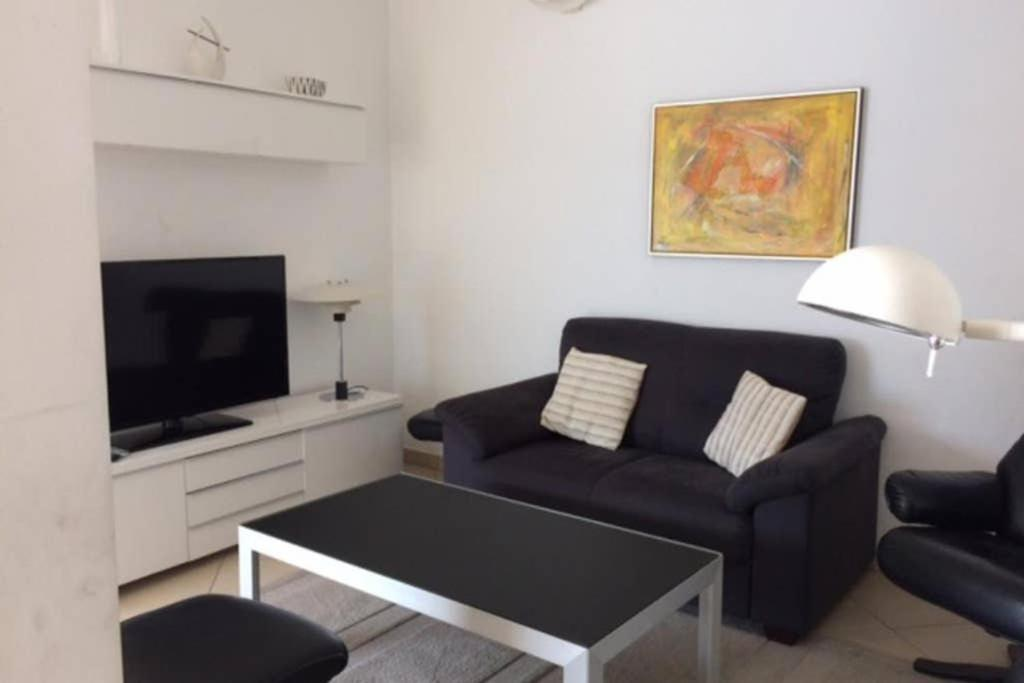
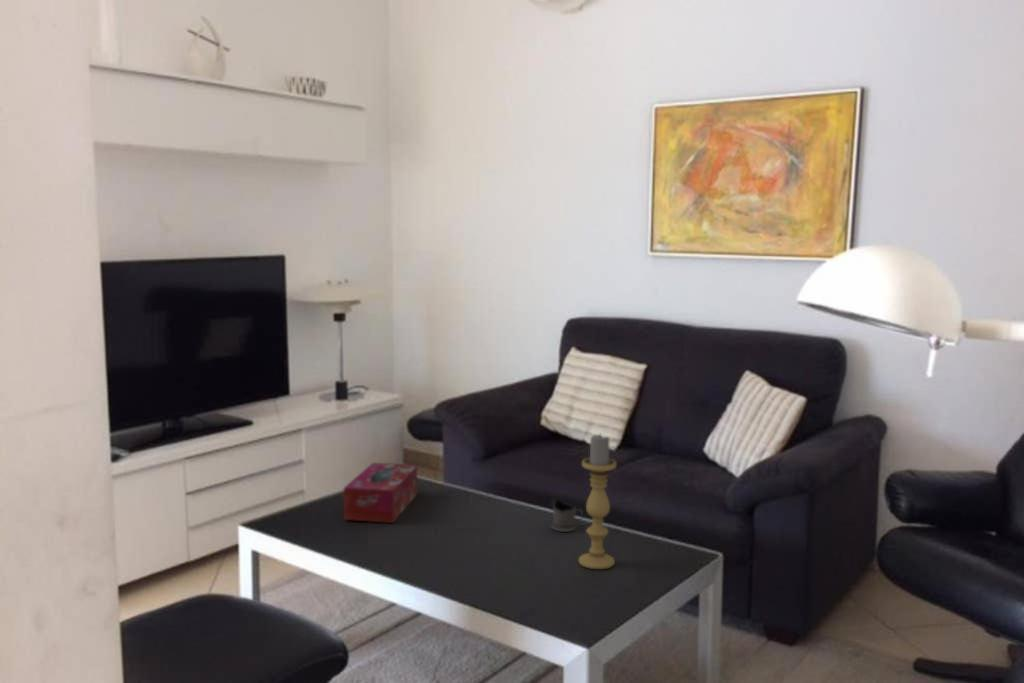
+ candle holder [578,433,617,570]
+ tissue box [343,462,418,524]
+ tea glass holder [550,499,584,533]
